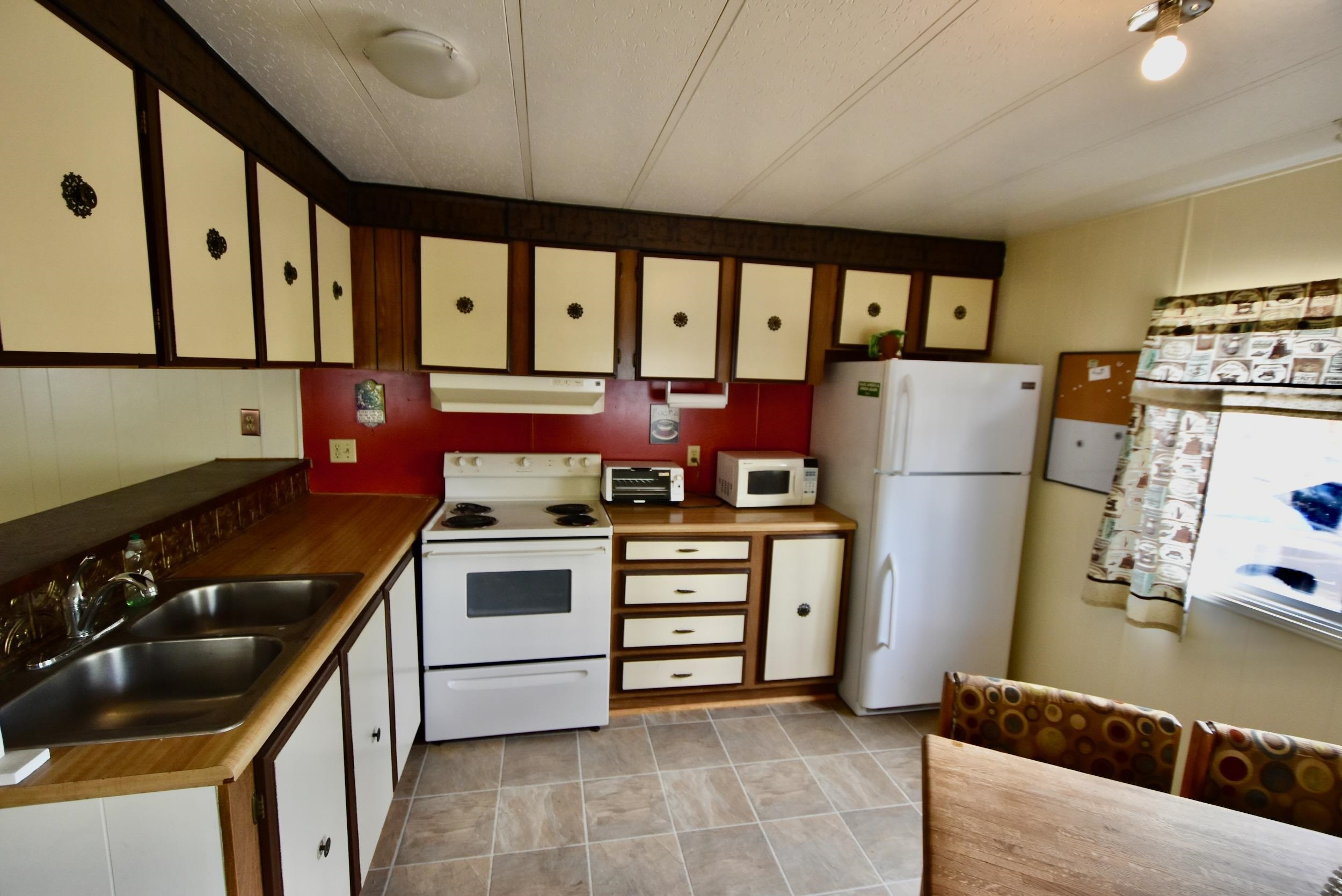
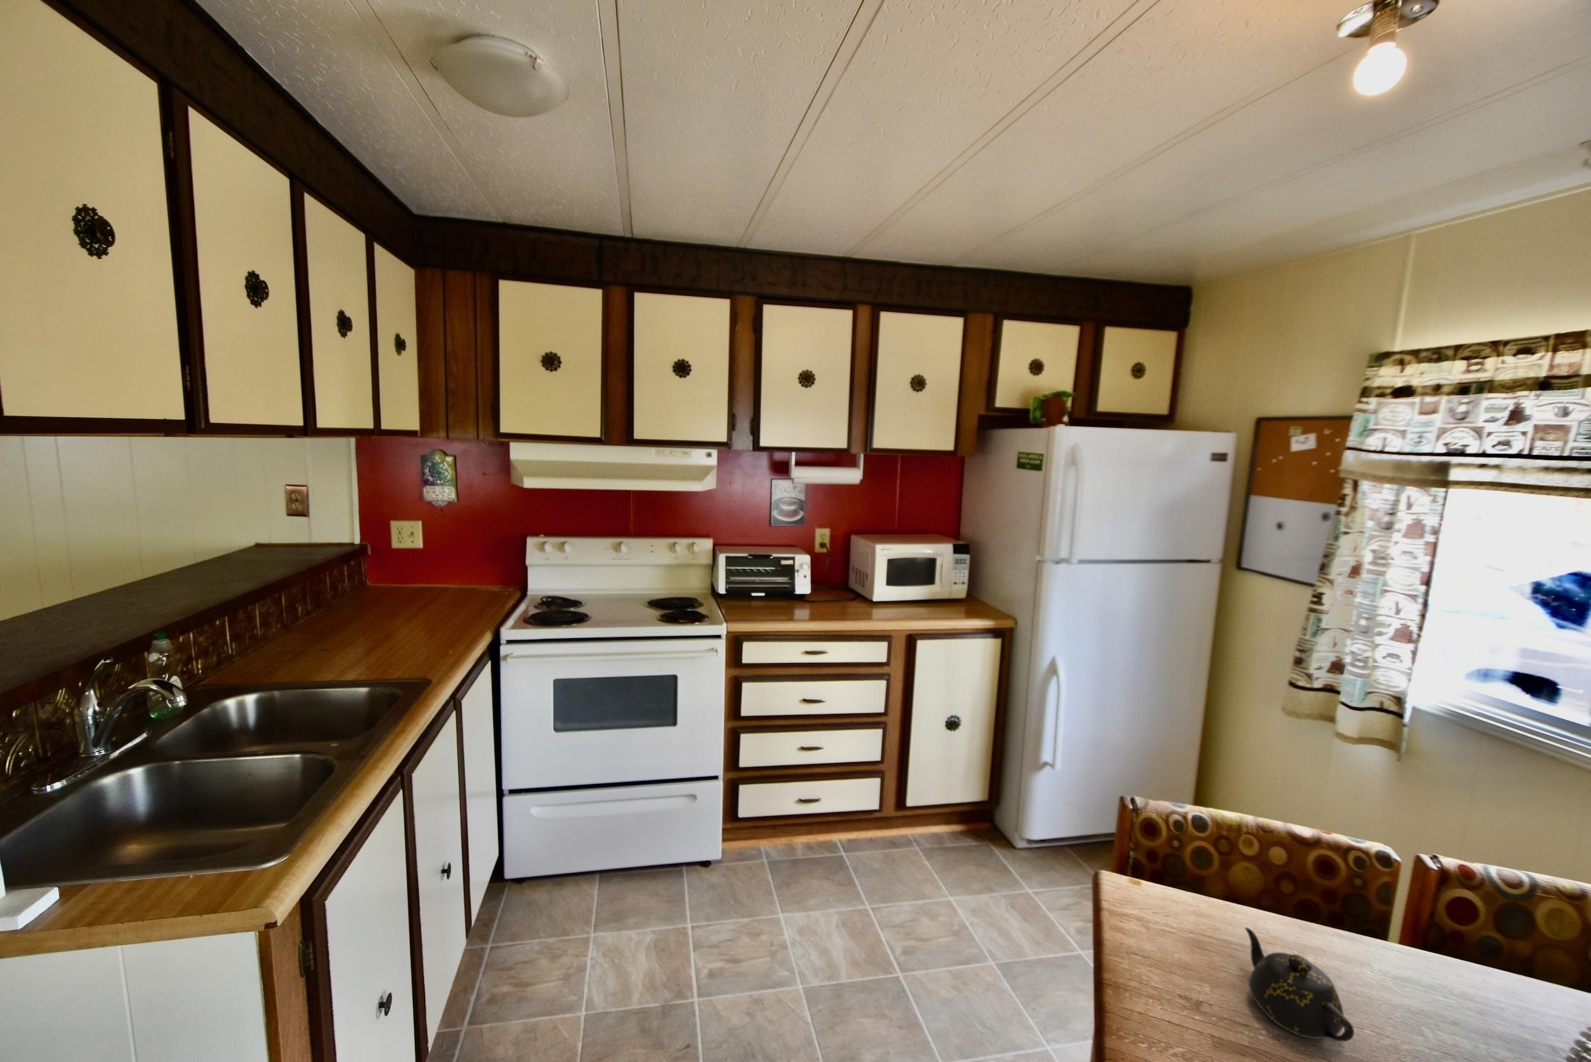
+ teapot [1244,927,1355,1042]
